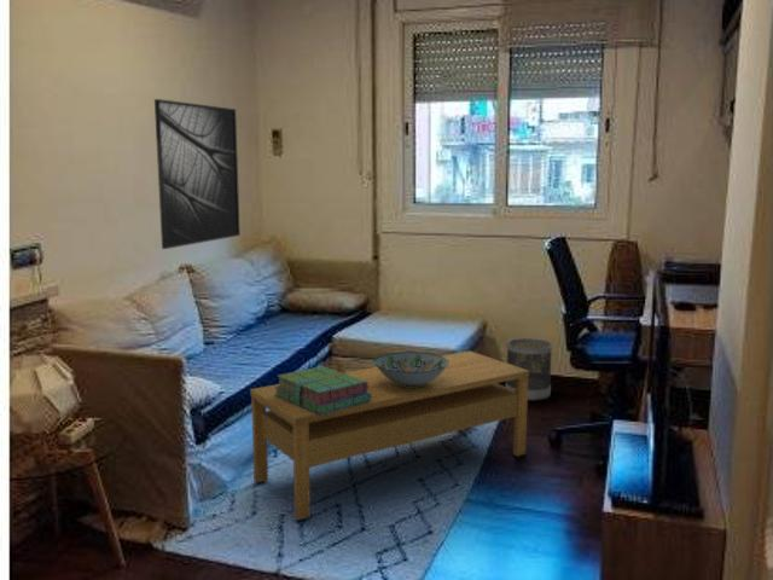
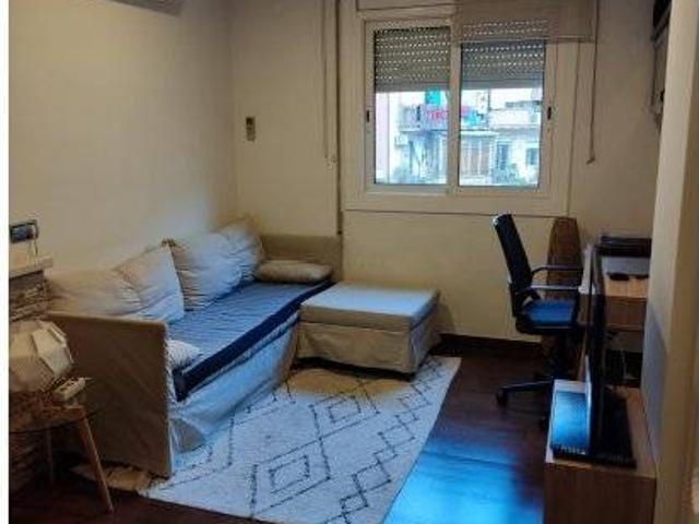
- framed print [153,98,242,250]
- stack of books [274,365,371,416]
- decorative bowl [373,350,448,387]
- coffee table [249,349,530,521]
- wastebasket [505,337,553,401]
